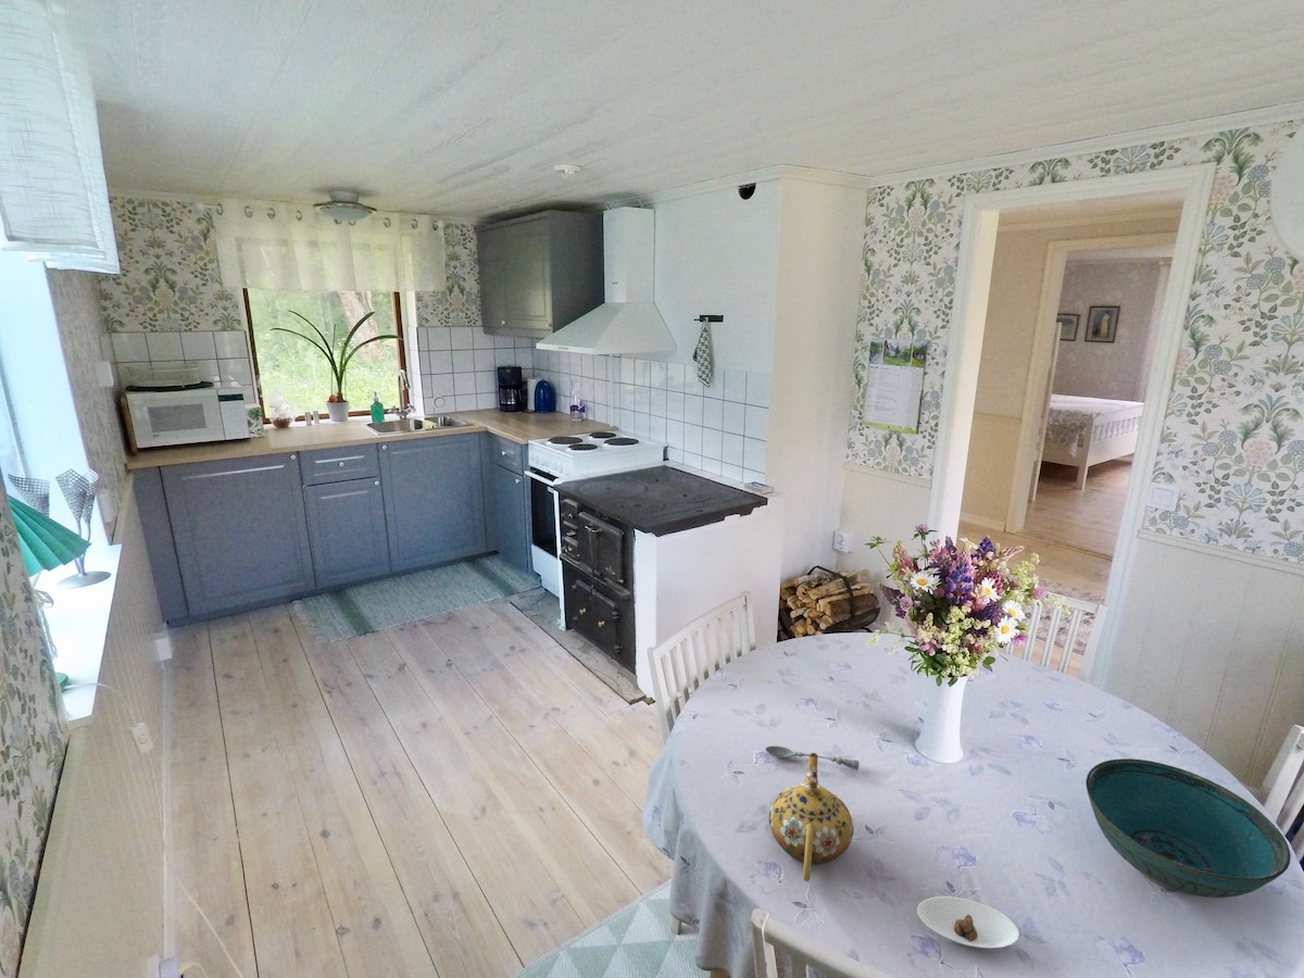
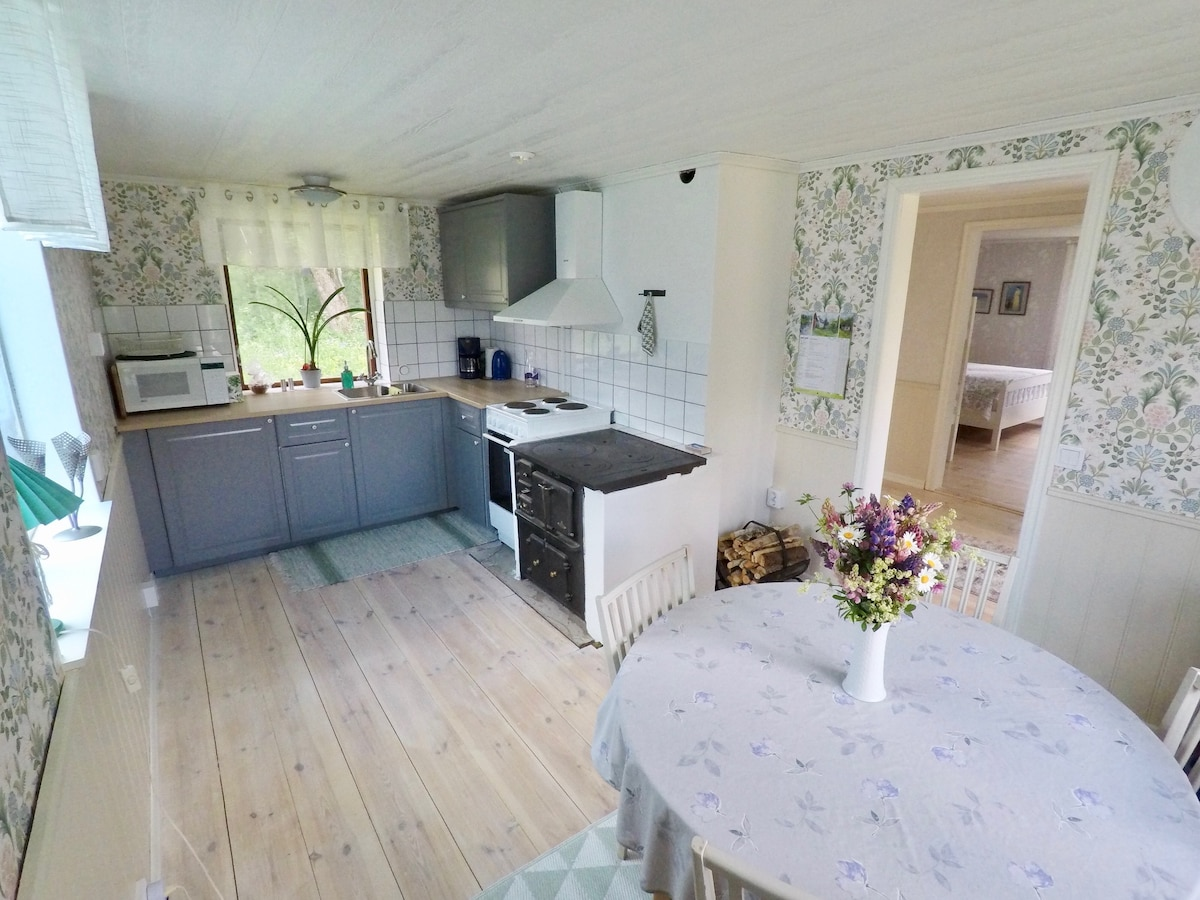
- bowl [1084,757,1292,899]
- saucer [916,895,1020,950]
- teapot [768,752,854,882]
- soupspoon [765,745,861,770]
